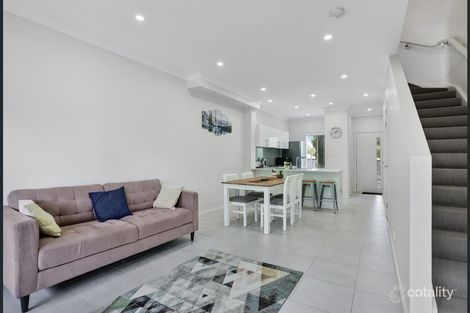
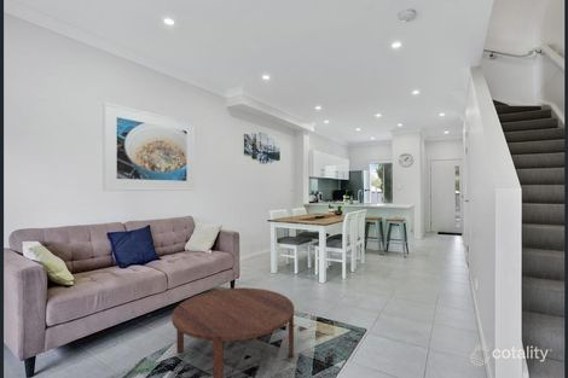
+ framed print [102,101,196,192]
+ coffee table [170,286,295,378]
